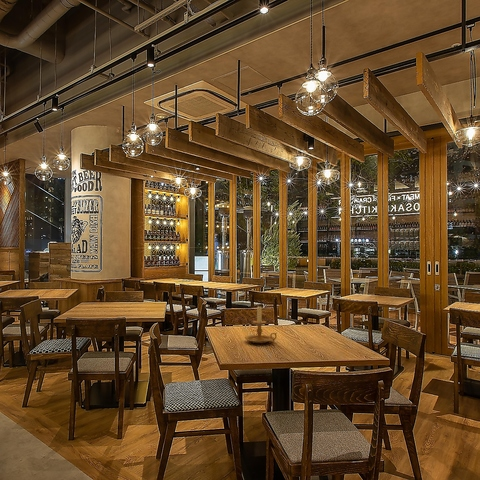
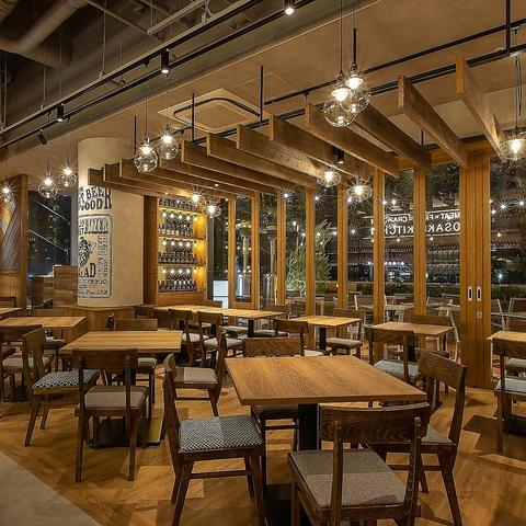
- candle holder [244,305,278,344]
